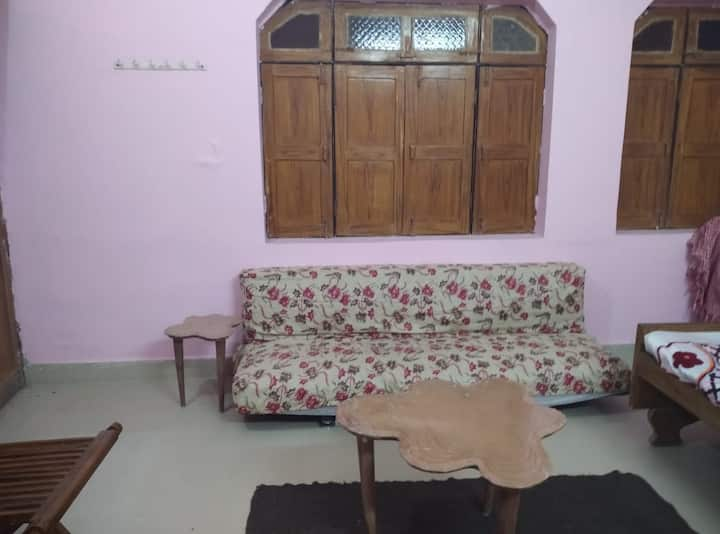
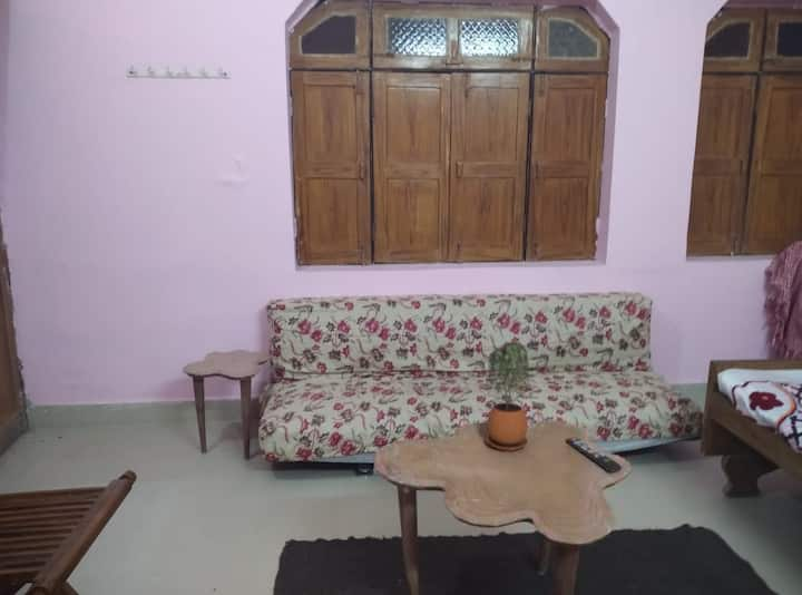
+ potted plant [485,341,532,452]
+ remote control [565,437,623,474]
